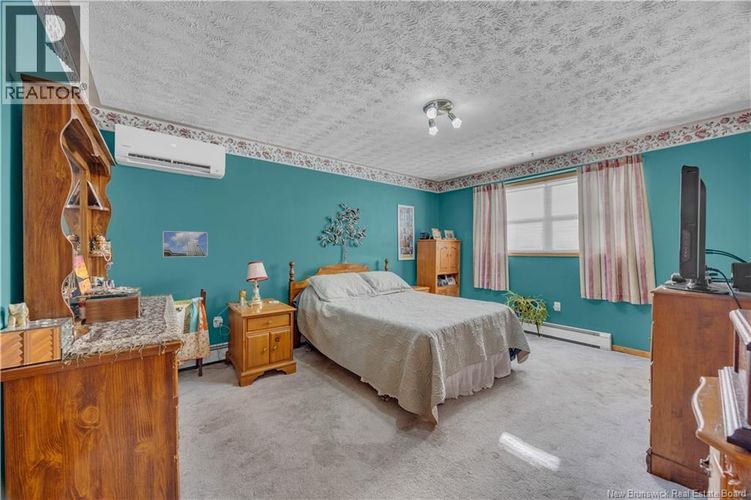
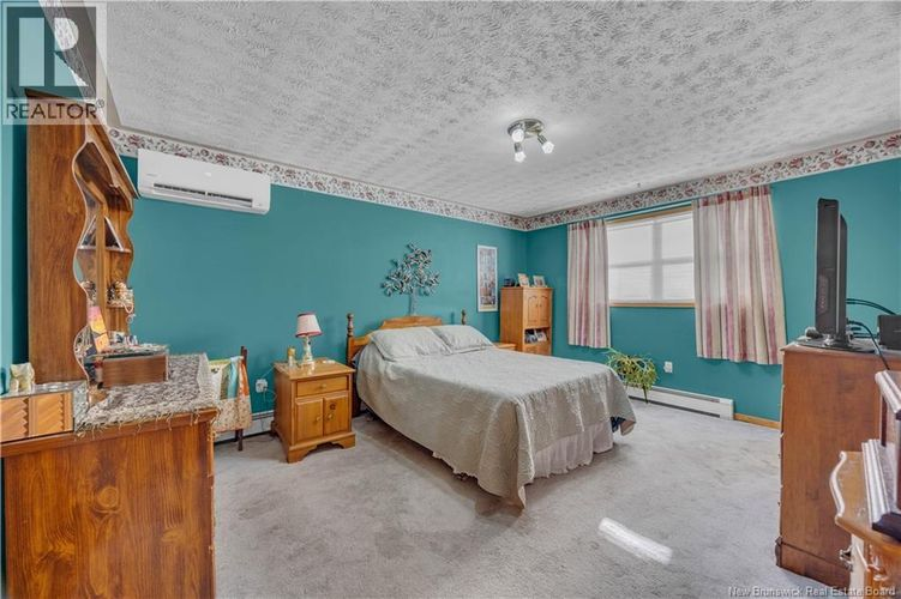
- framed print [162,230,209,258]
